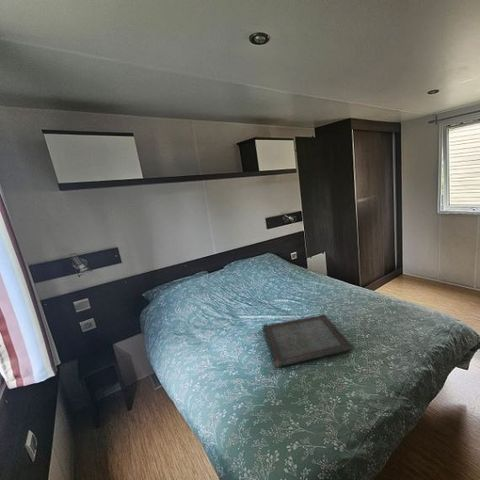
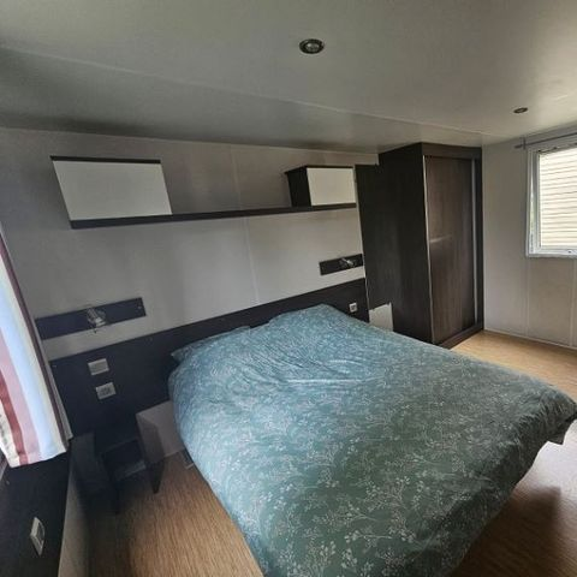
- serving tray [261,314,355,368]
